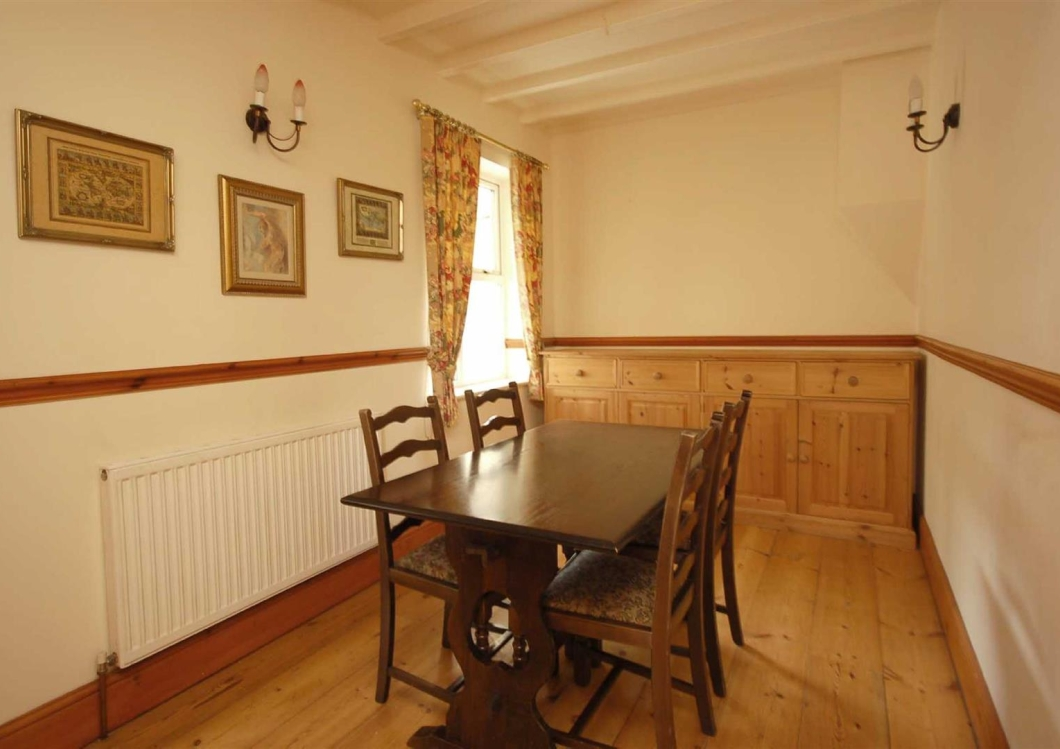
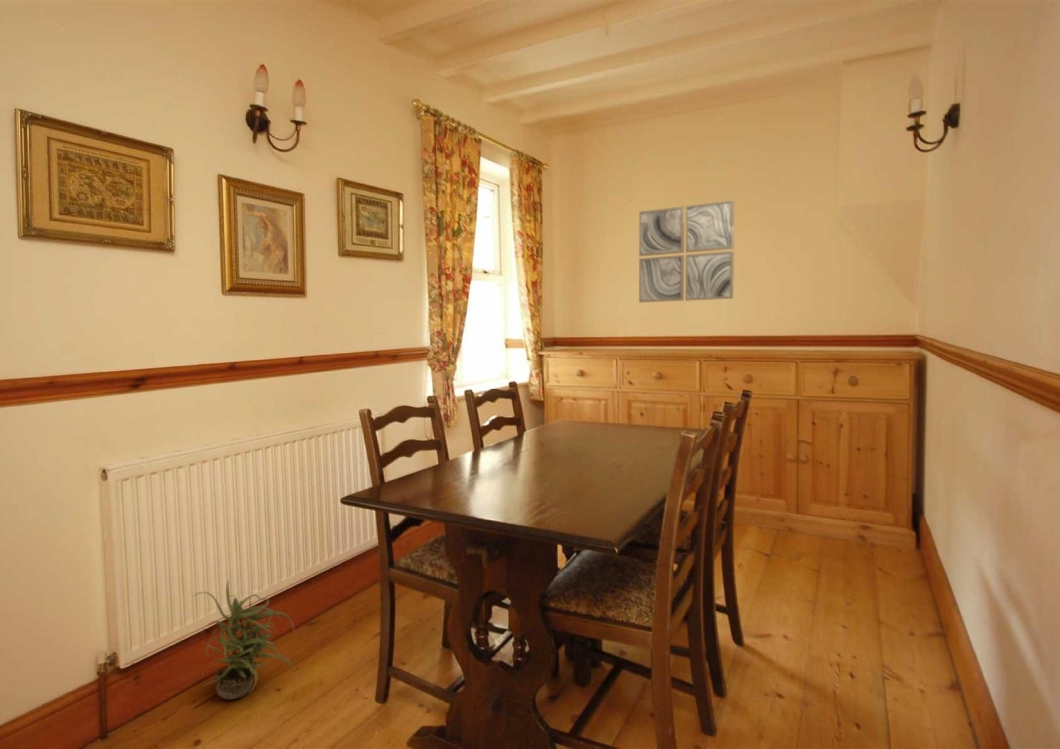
+ wall art [638,199,735,304]
+ potted plant [192,579,295,701]
